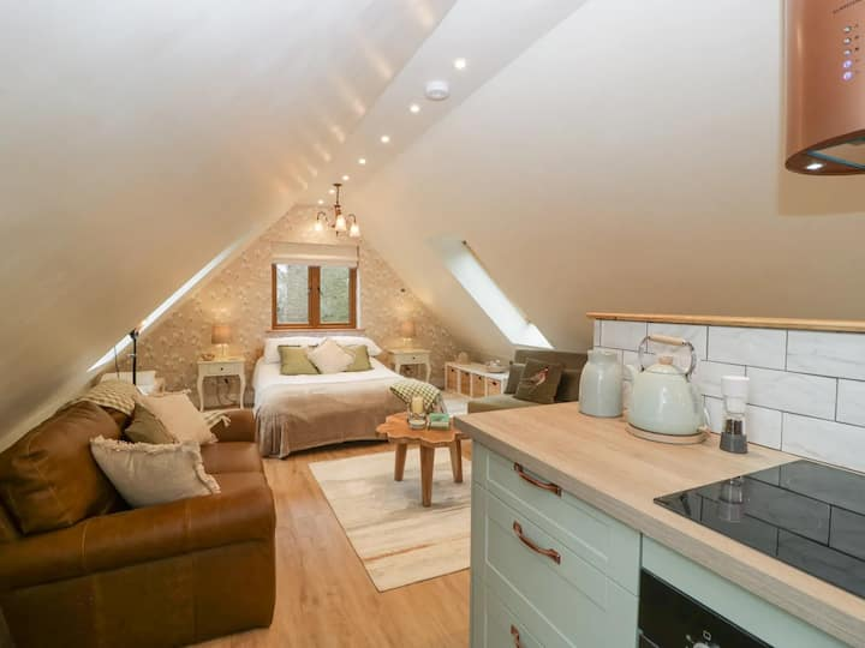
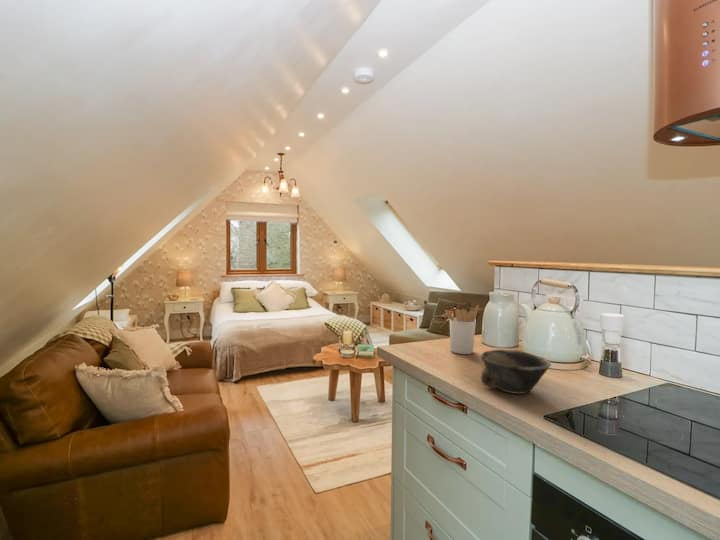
+ utensil holder [444,304,480,355]
+ bowl [480,349,552,395]
